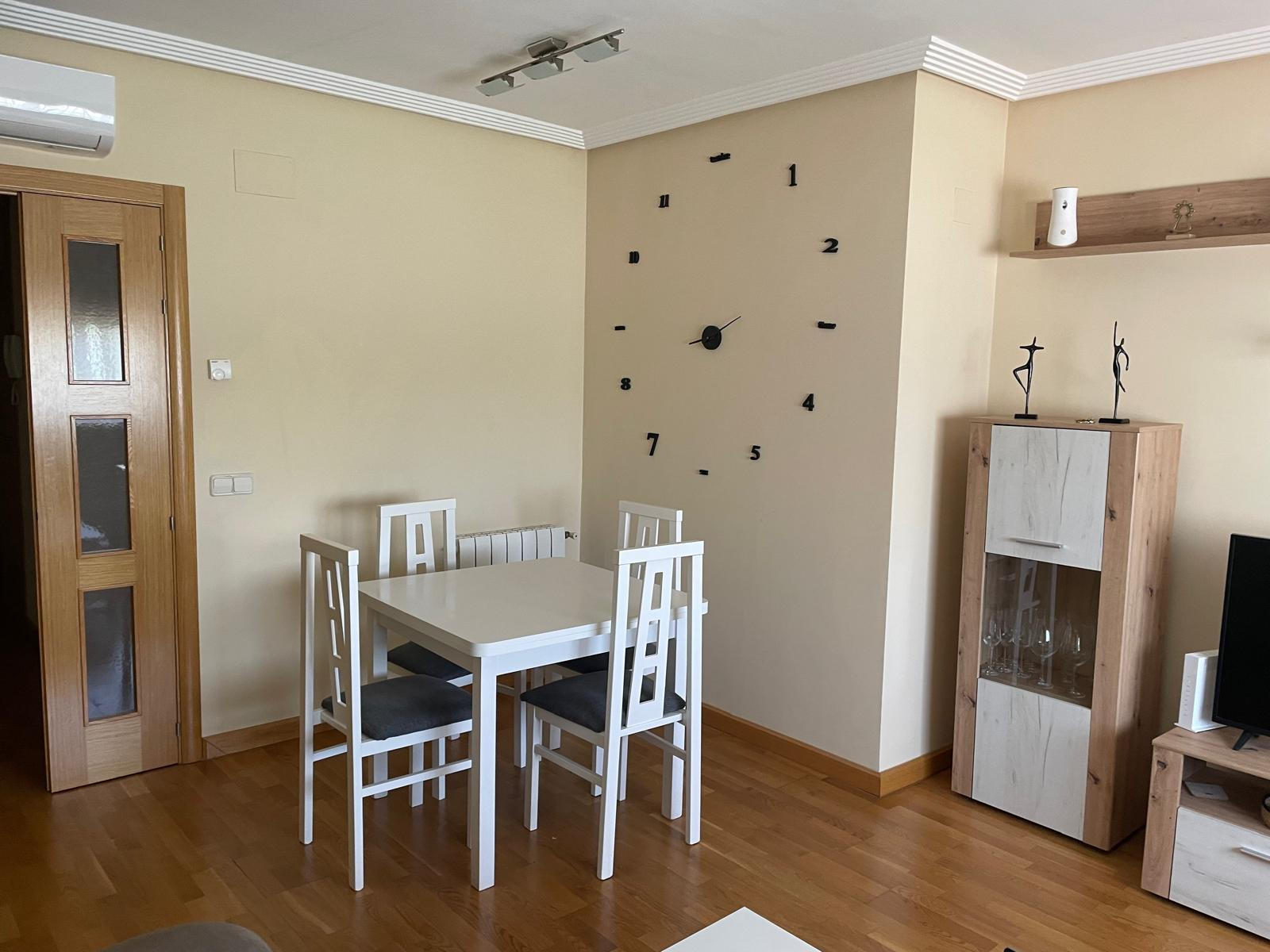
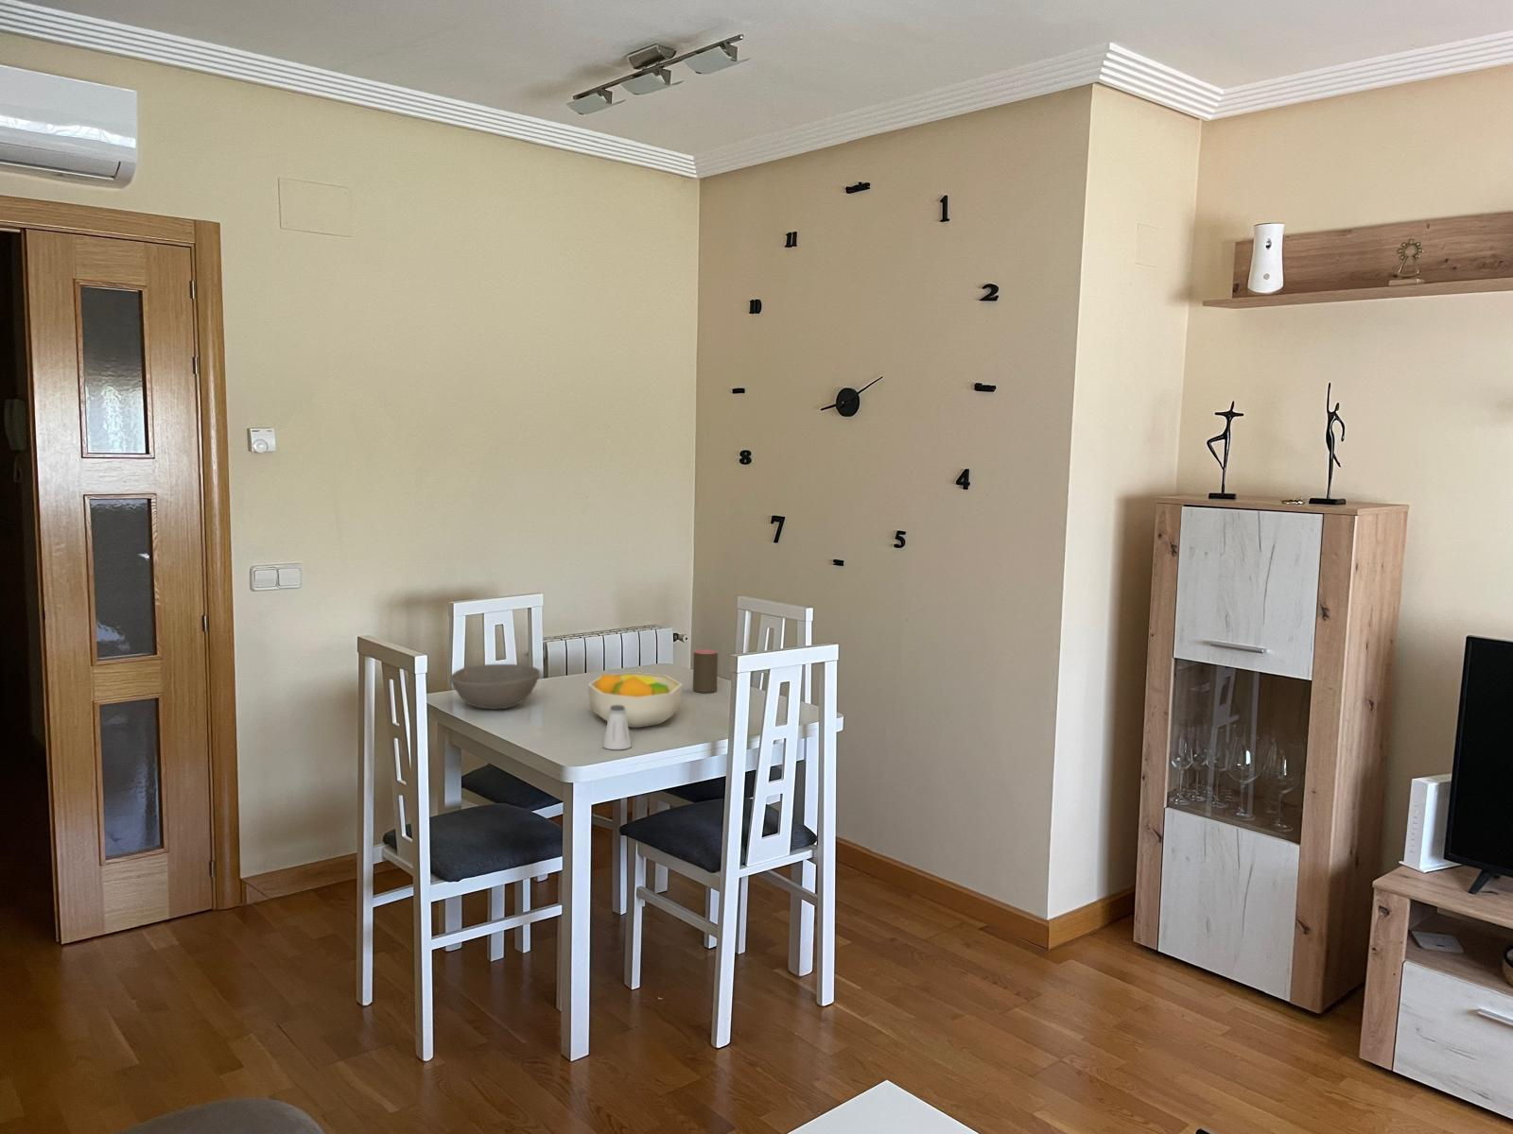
+ bowl [449,663,541,710]
+ cup [692,649,718,693]
+ fruit bowl [587,671,684,729]
+ saltshaker [602,705,633,750]
